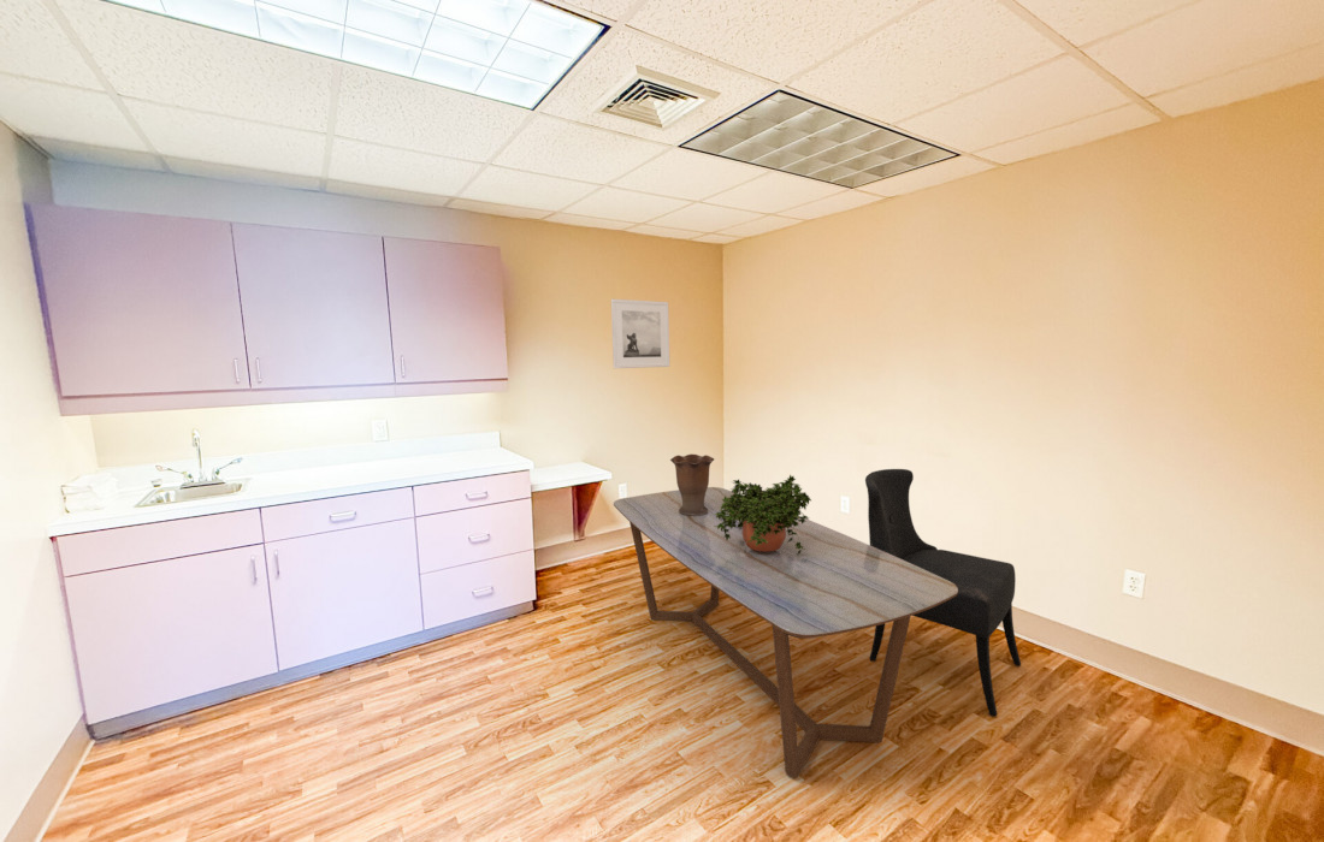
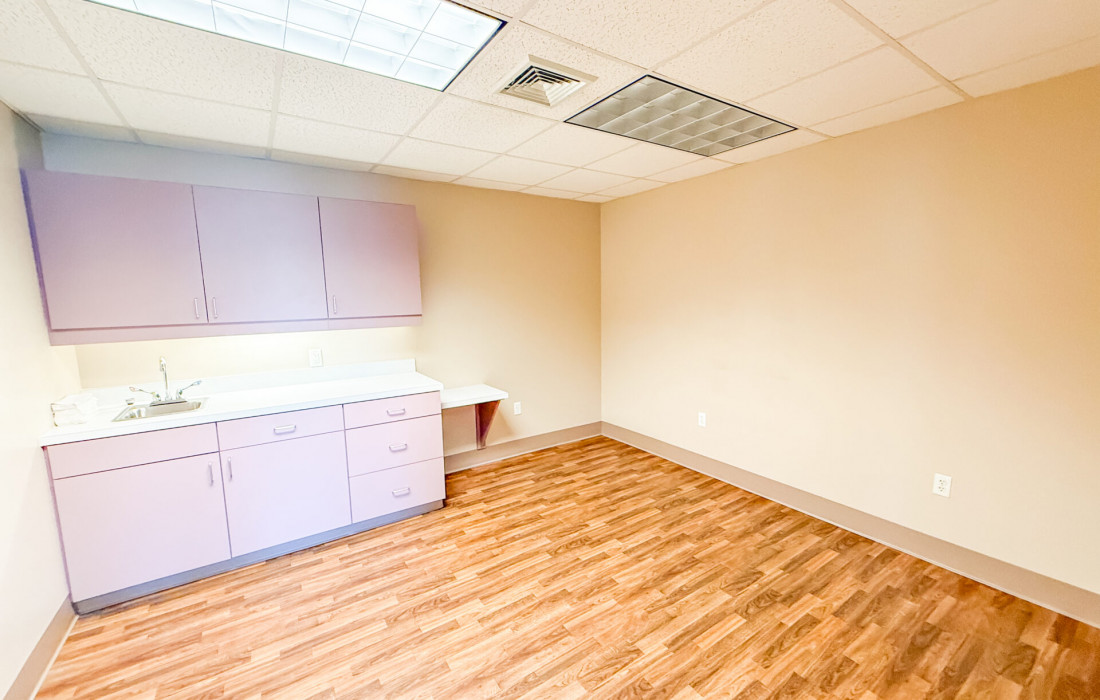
- dining table [613,486,958,779]
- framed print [610,298,670,369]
- vase [669,453,715,516]
- potted plant [714,473,812,556]
- dining chair [864,468,1022,718]
